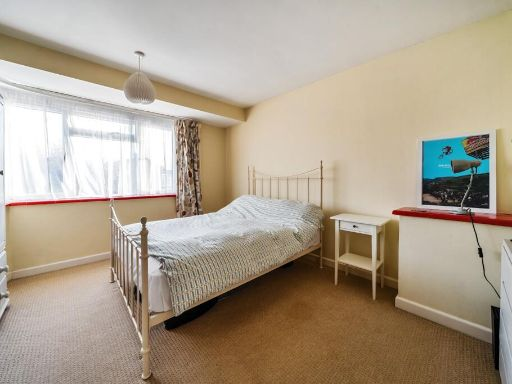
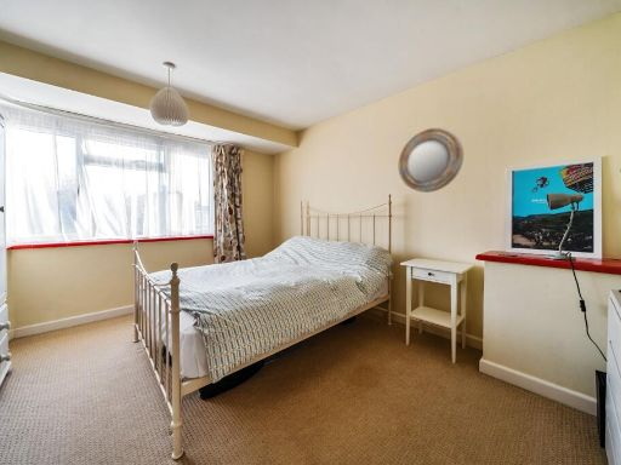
+ home mirror [398,127,465,194]
